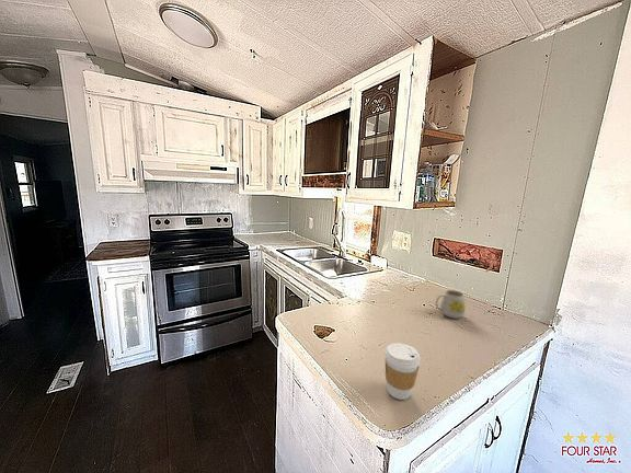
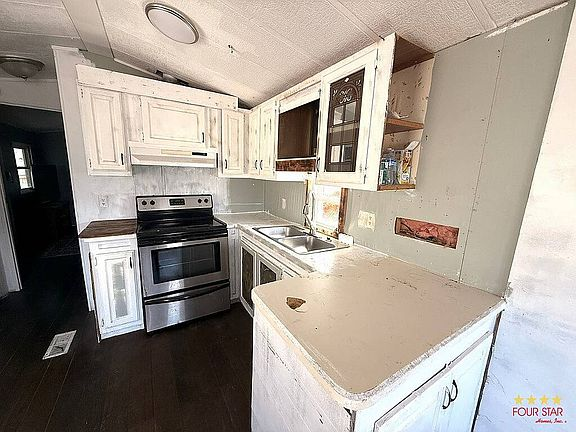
- mug [435,289,467,320]
- coffee cup [383,342,421,401]
